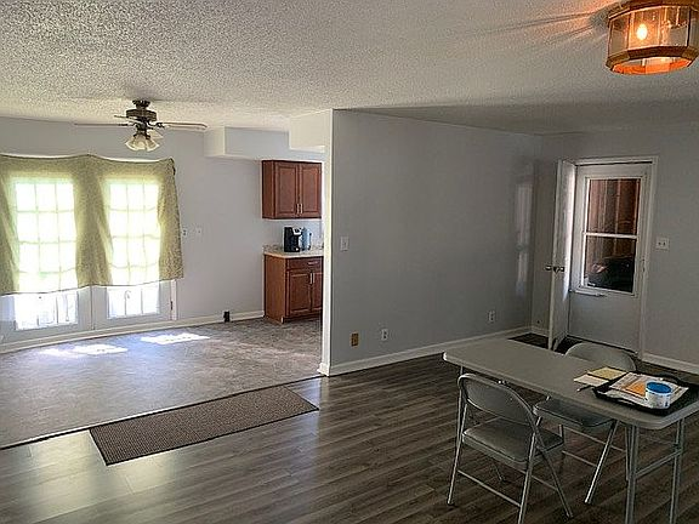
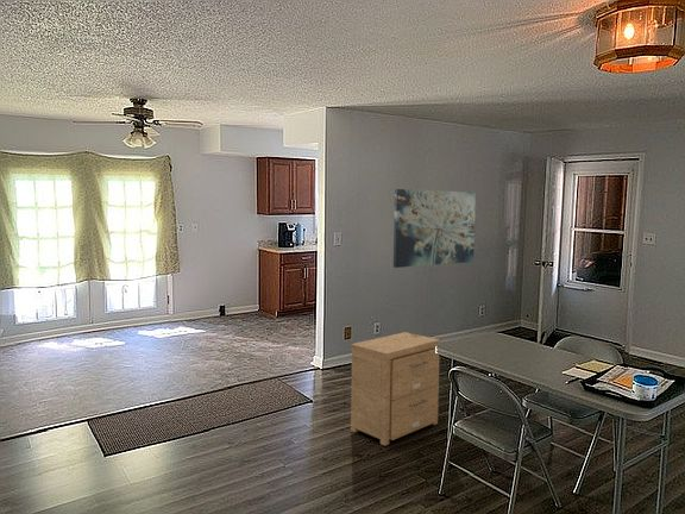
+ wall art [392,188,477,269]
+ side table [350,331,441,446]
